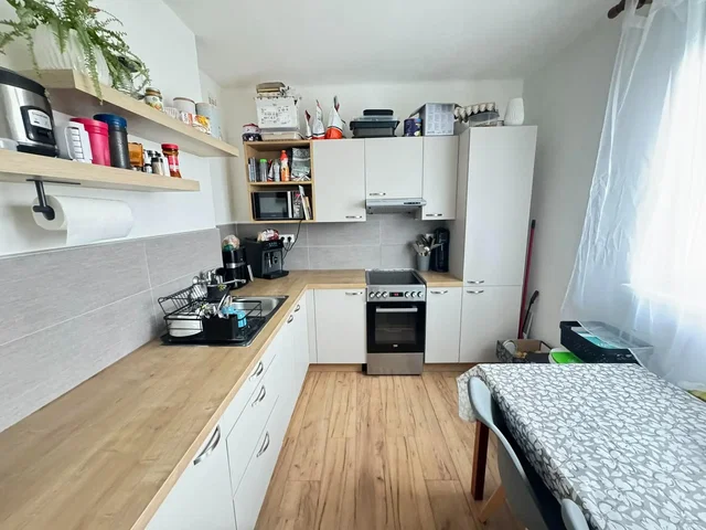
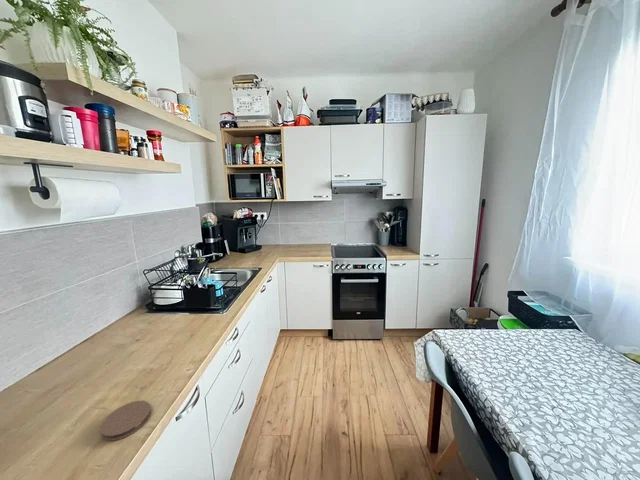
+ coaster [99,400,152,442]
